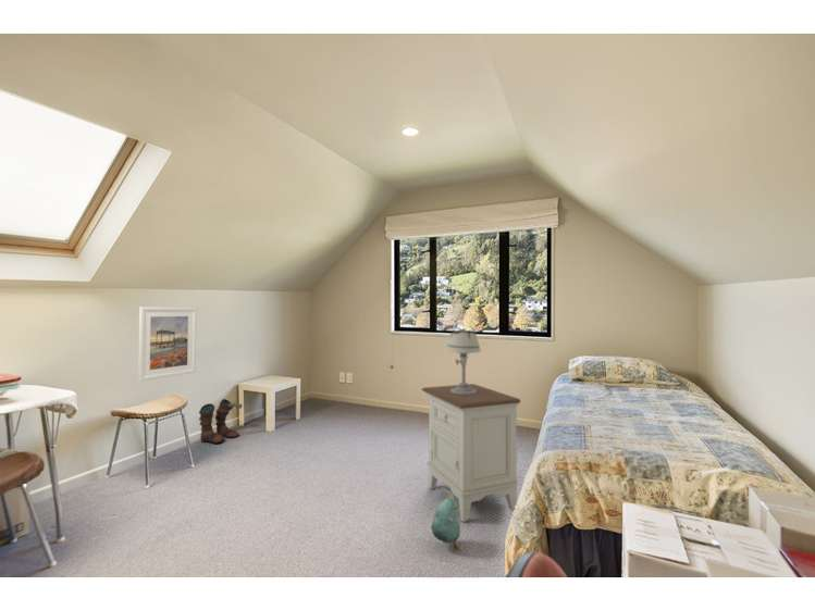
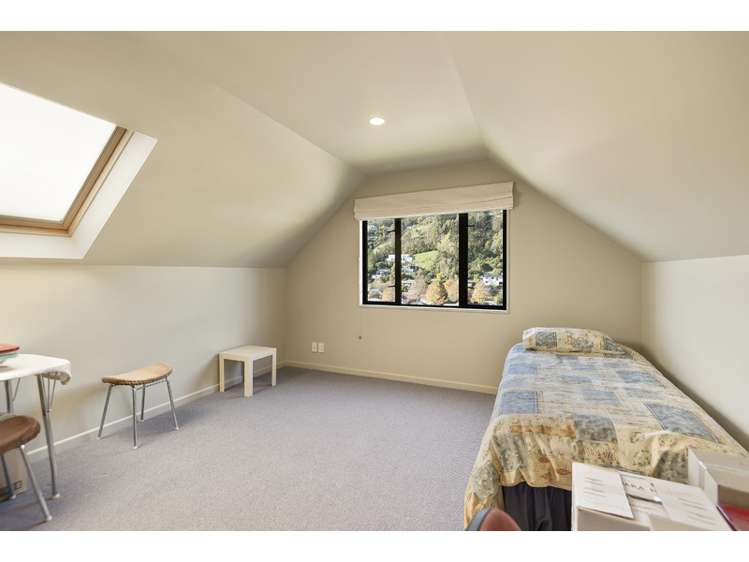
- nightstand [420,383,522,523]
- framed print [137,306,198,382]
- plush toy [430,486,461,551]
- table lamp [445,327,482,395]
- boots [198,398,244,445]
